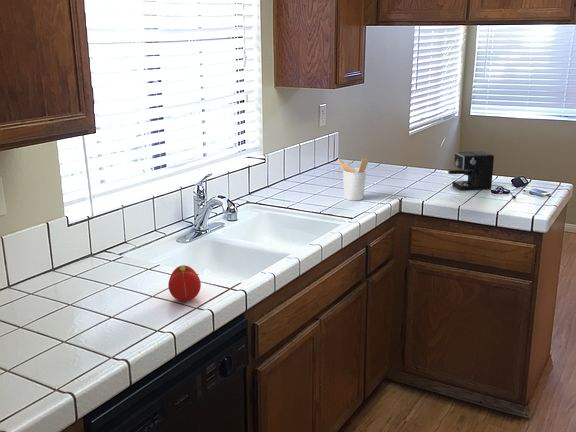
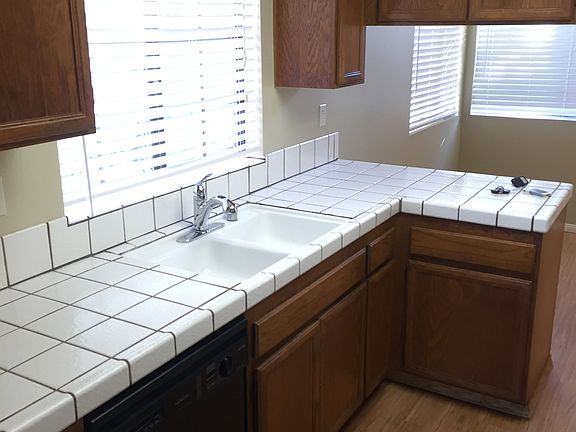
- utensil holder [336,157,369,201]
- fruit [167,264,202,302]
- coffee maker [447,150,517,200]
